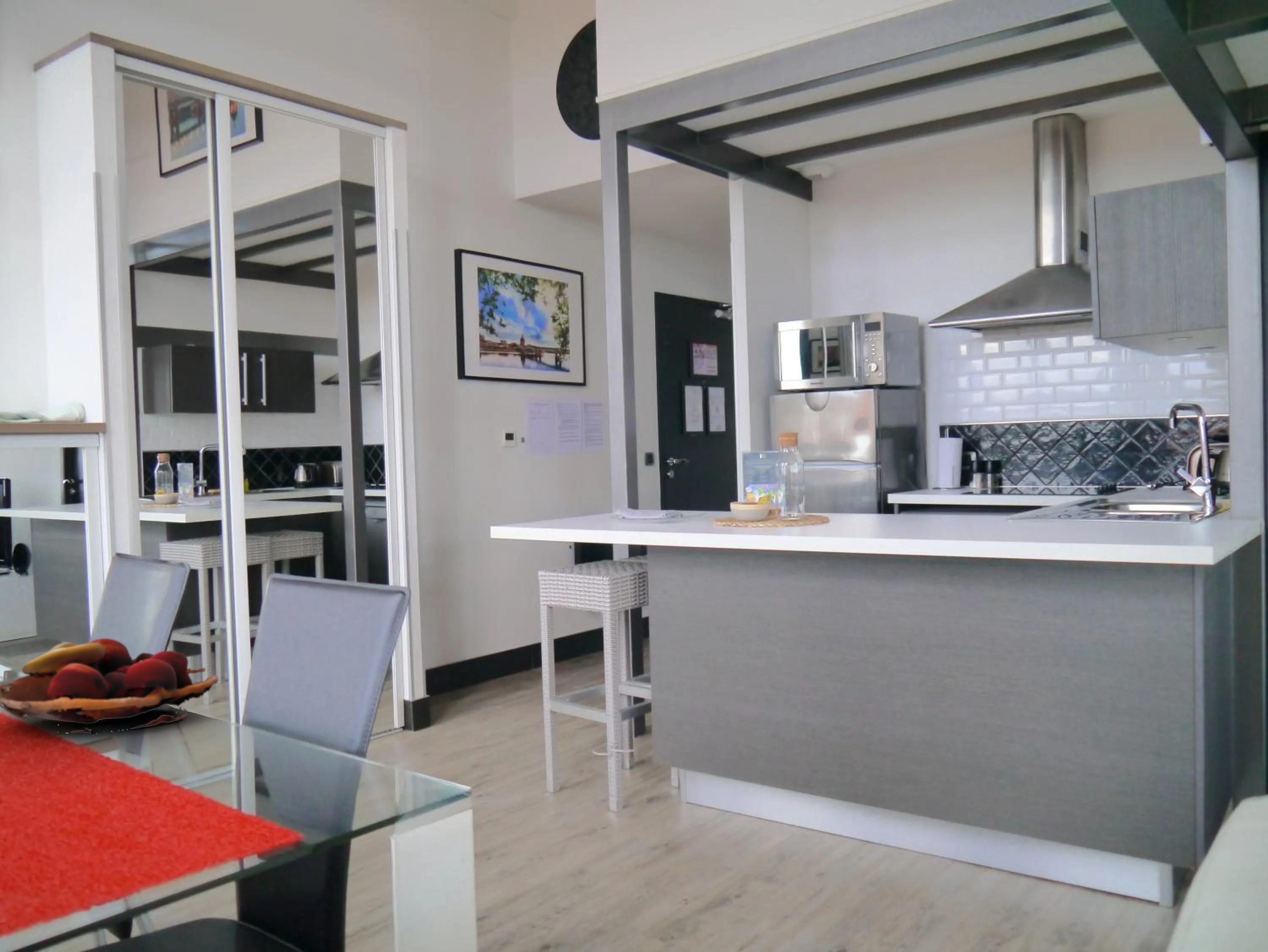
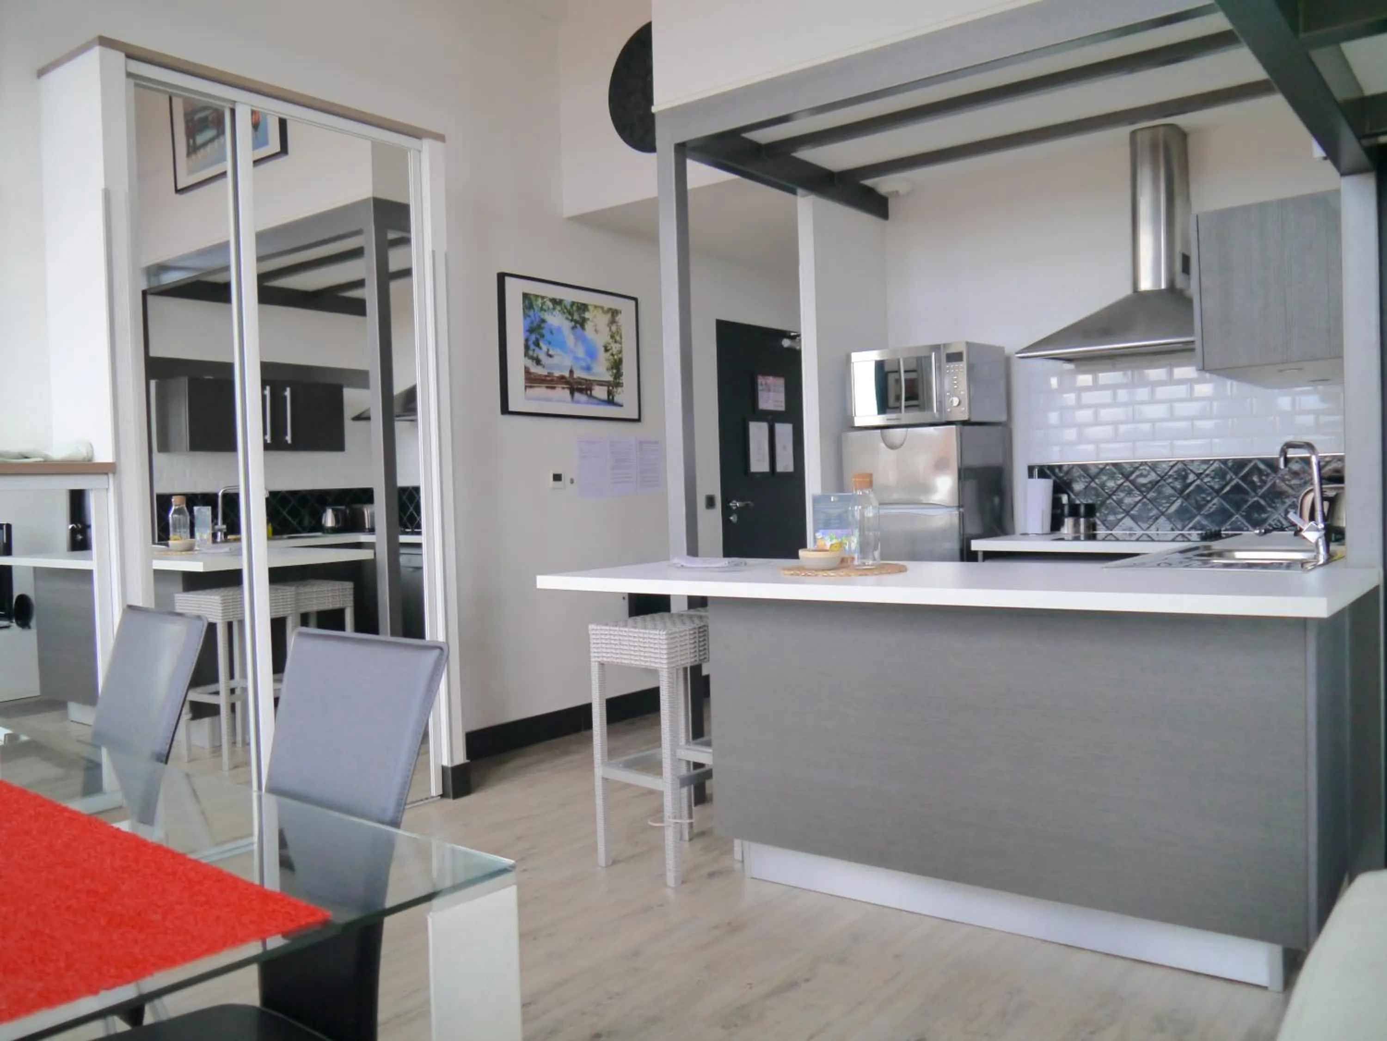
- fruit basket [0,638,219,735]
